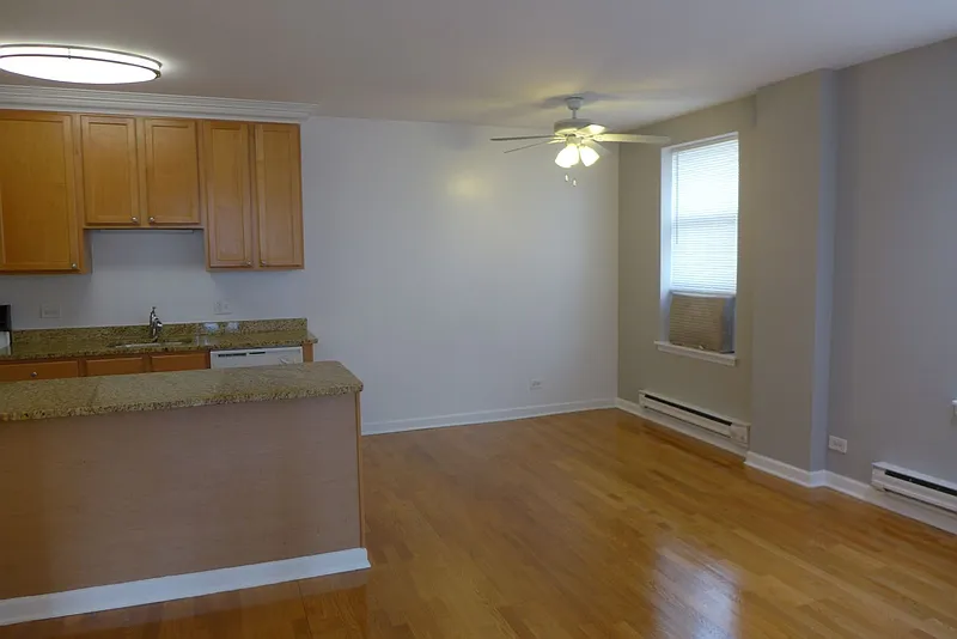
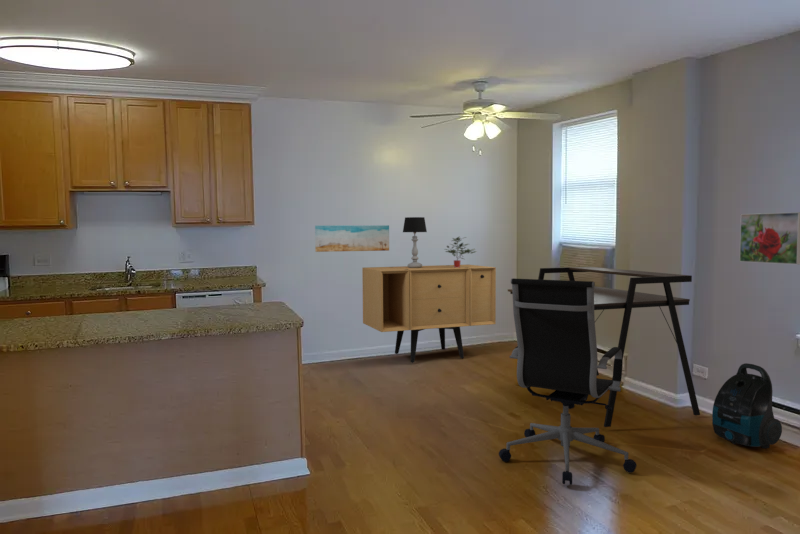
+ table lamp [402,216,428,268]
+ vacuum cleaner [711,362,783,449]
+ desk [507,266,701,428]
+ office chair [498,277,638,486]
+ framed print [738,211,800,265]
+ sideboard [361,264,497,364]
+ wall art [314,224,390,253]
+ potted plant [444,236,478,268]
